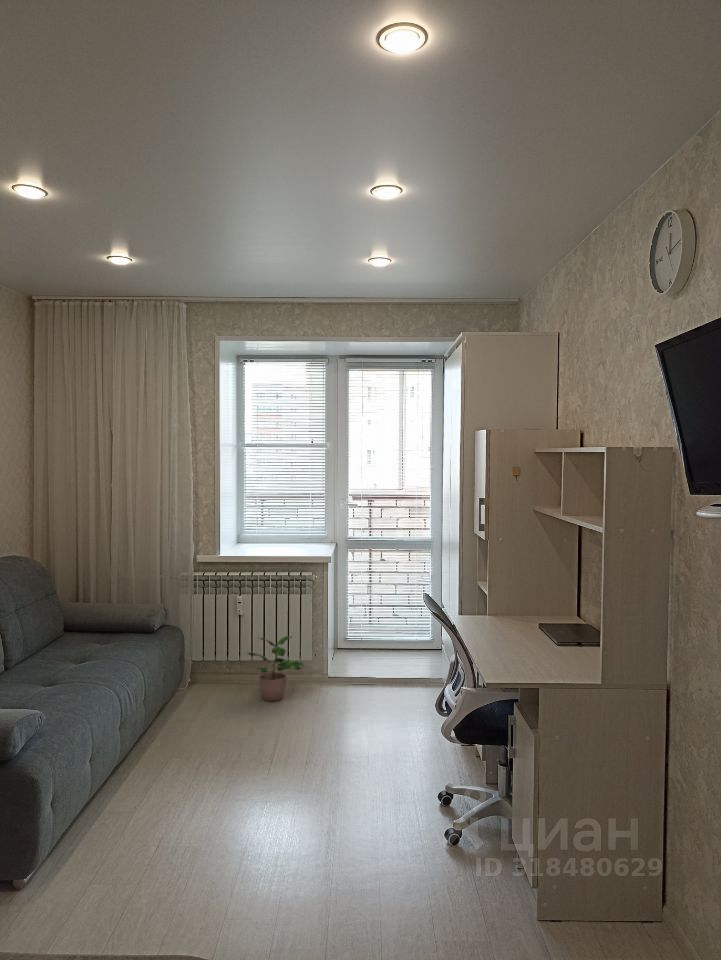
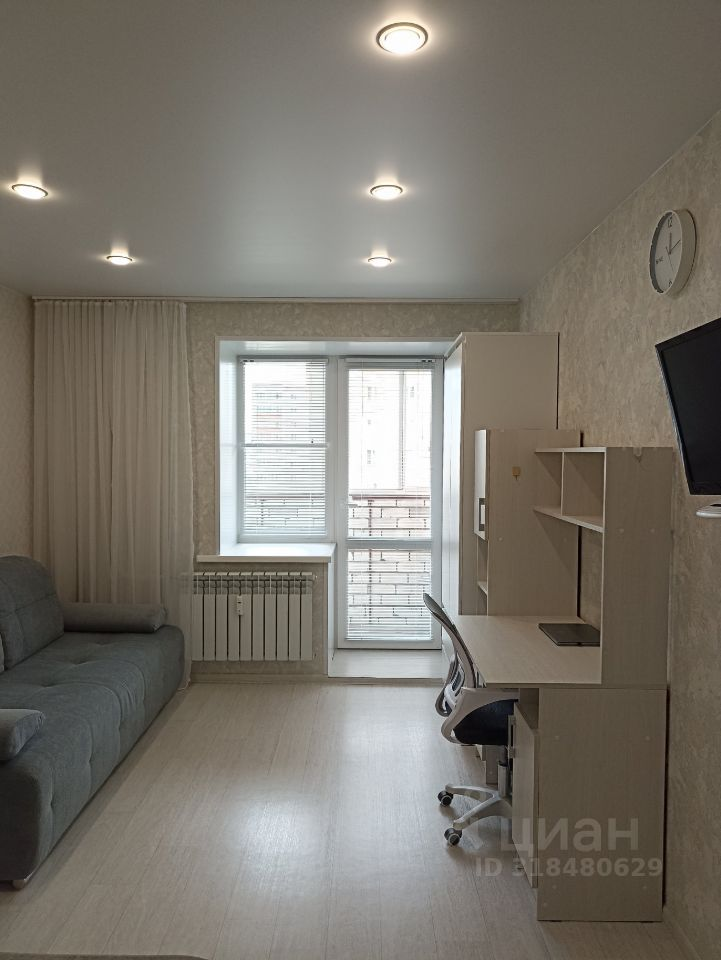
- potted plant [245,635,305,702]
